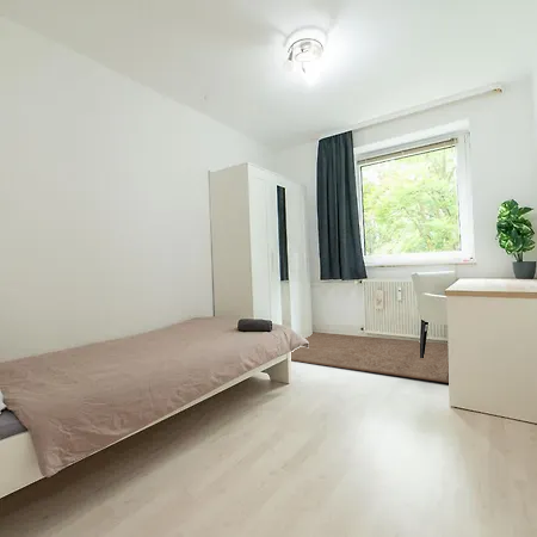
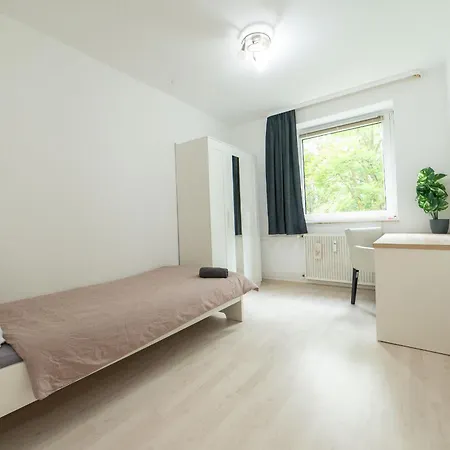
- rug [290,331,450,384]
